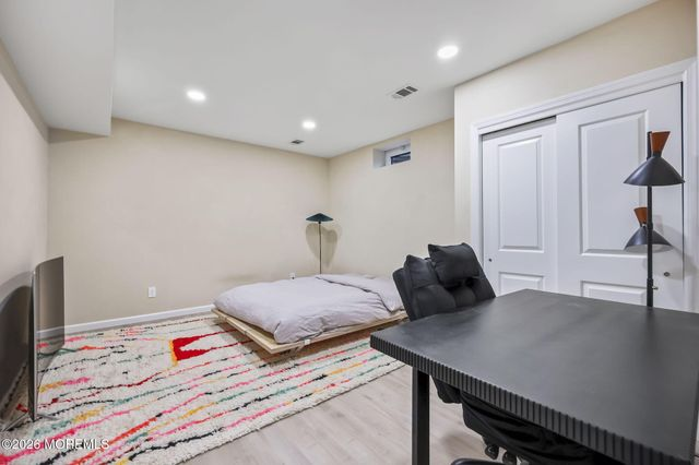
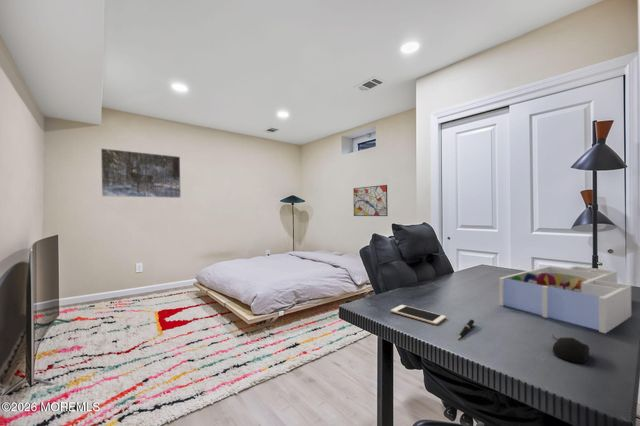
+ desk organizer [498,265,632,334]
+ cell phone [390,304,447,326]
+ wall art [353,184,389,217]
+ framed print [100,147,182,199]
+ computer mouse [551,333,590,364]
+ pen [457,318,475,340]
